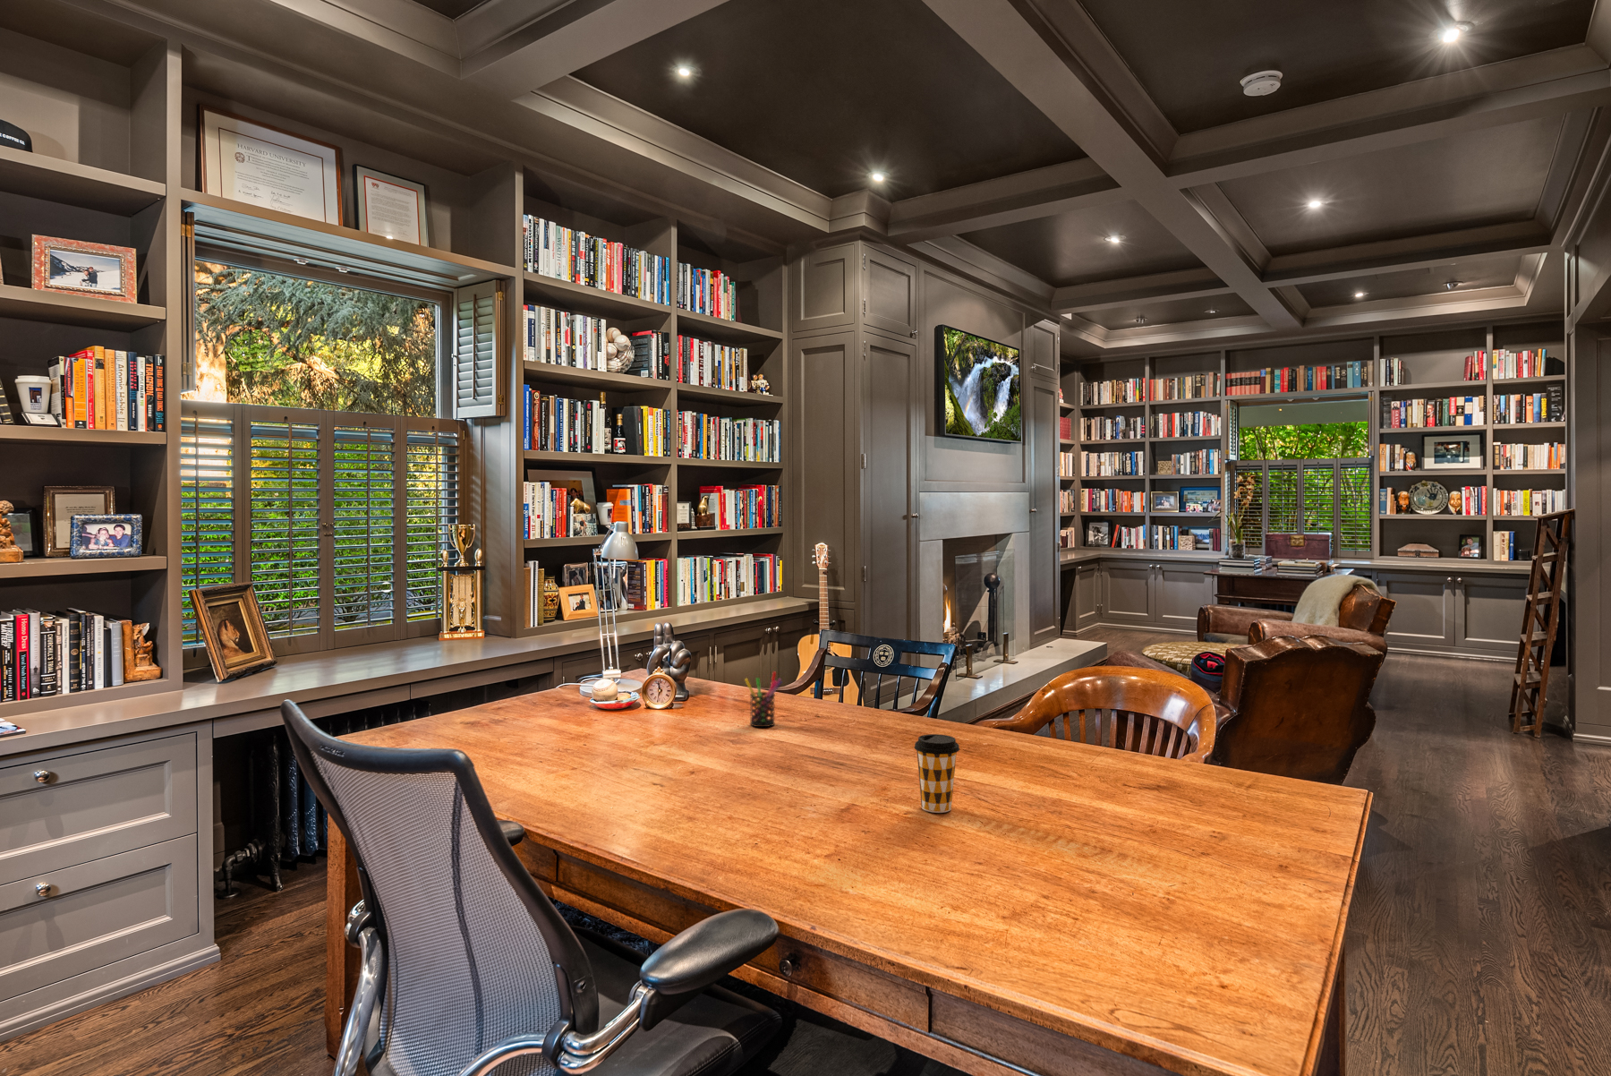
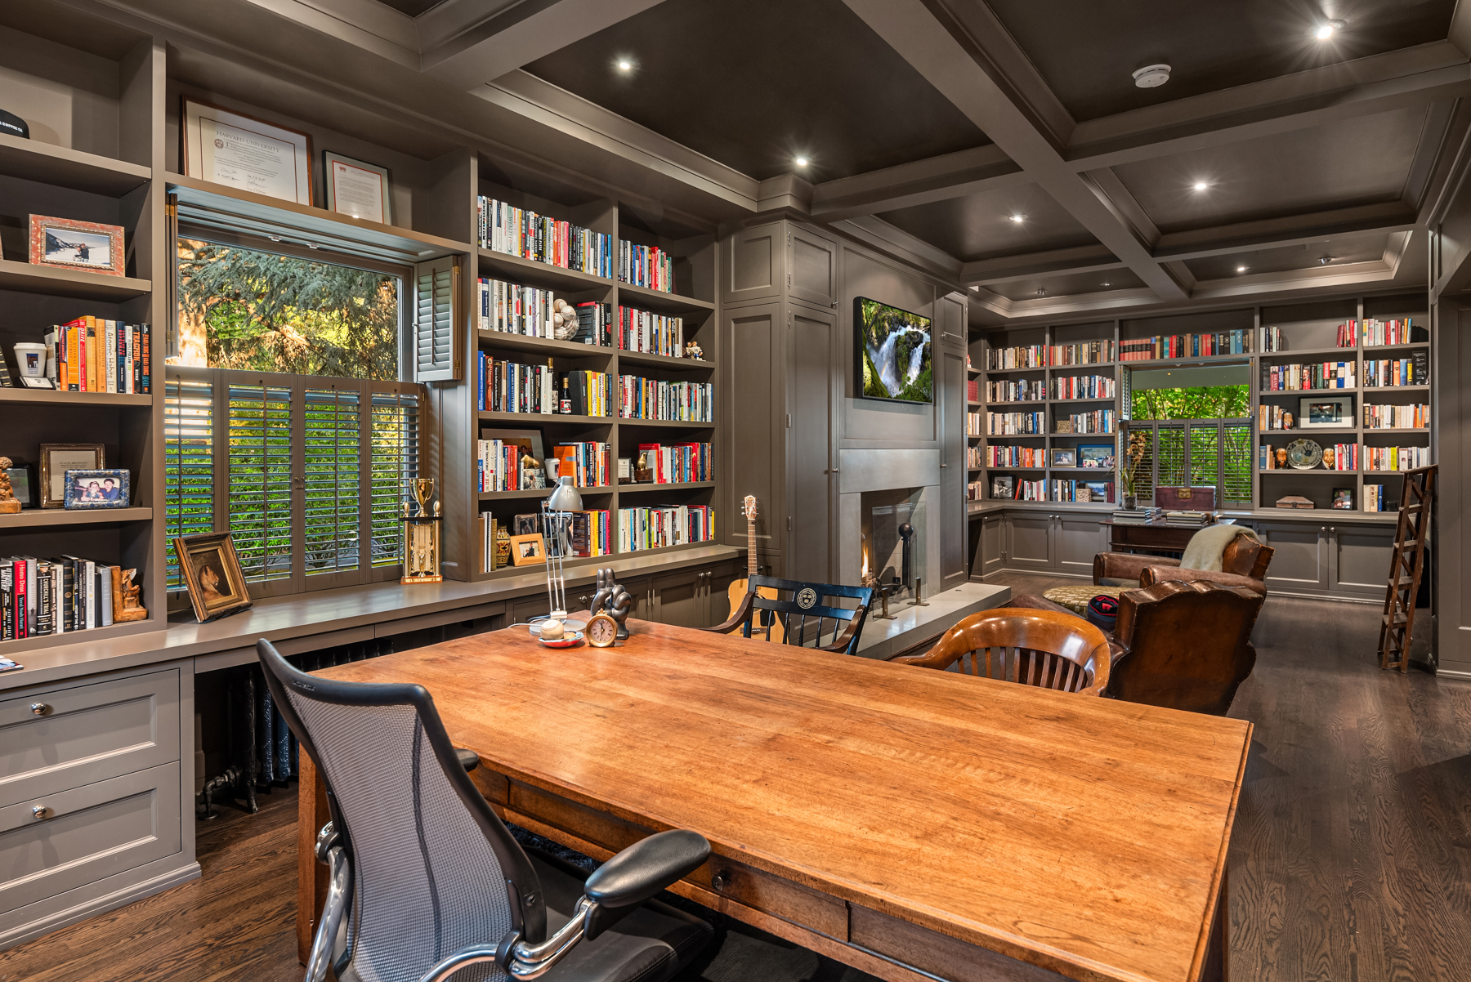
- coffee cup [914,734,960,814]
- pen holder [744,670,783,728]
